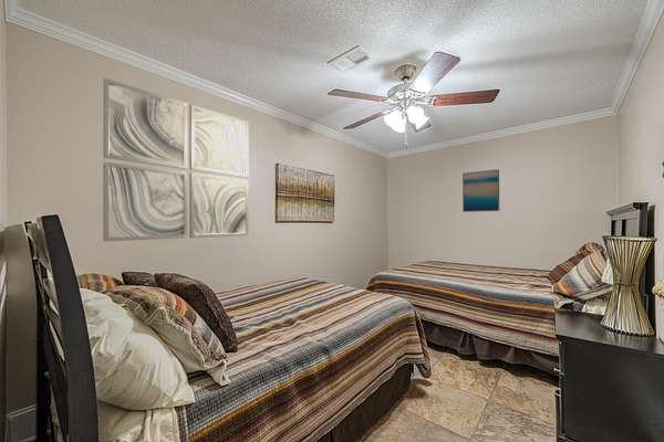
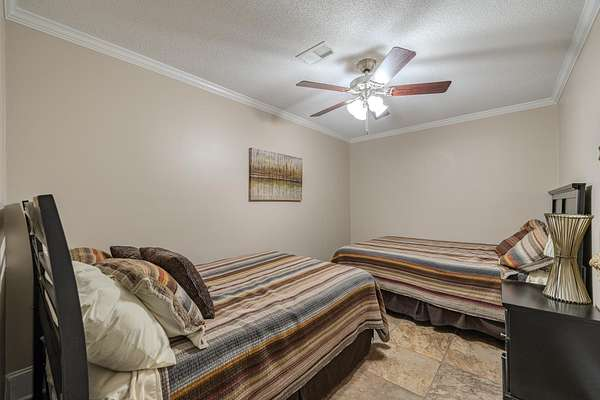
- wall art [461,168,500,213]
- wall art [102,77,249,242]
